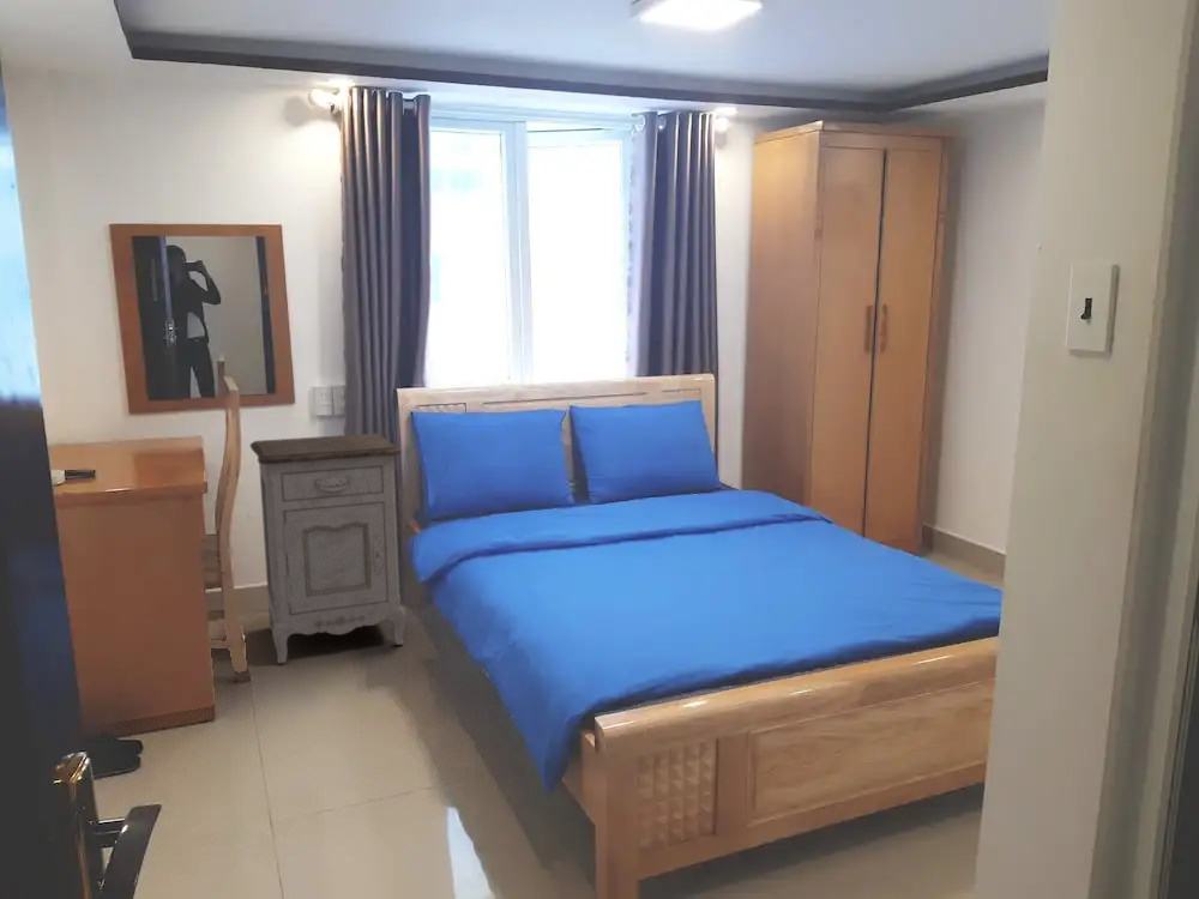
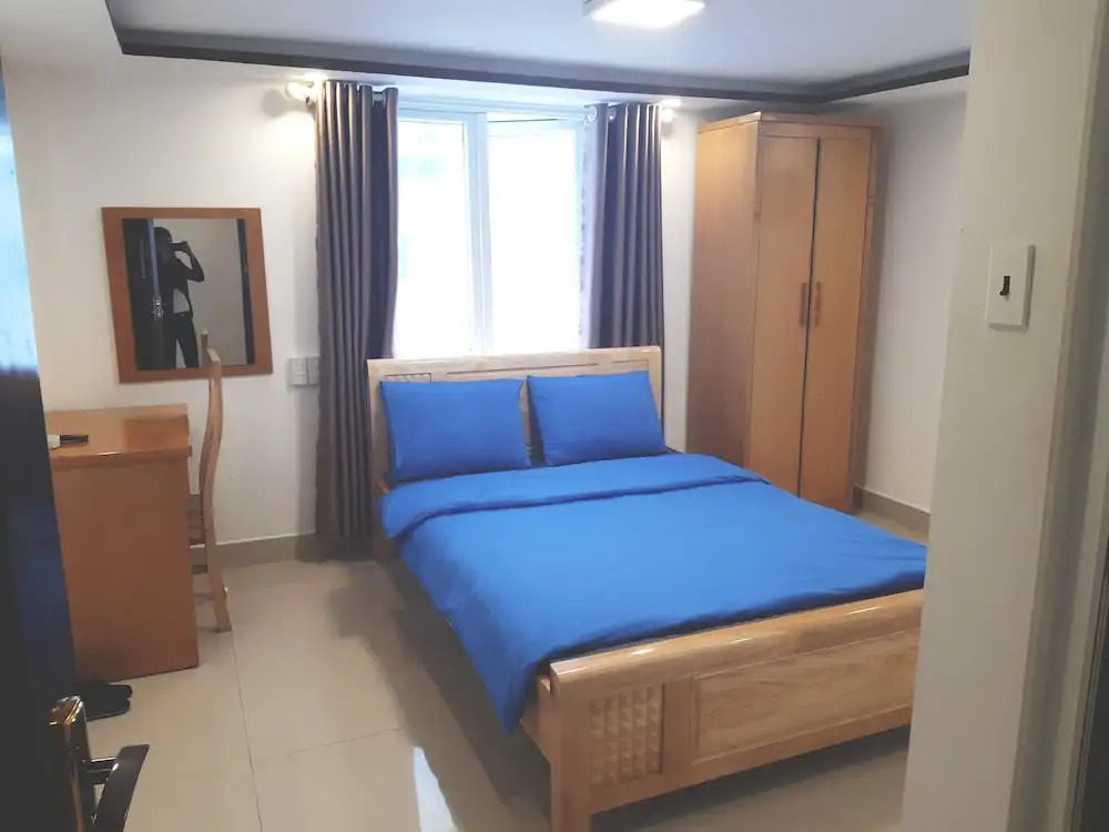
- nightstand [249,433,406,665]
